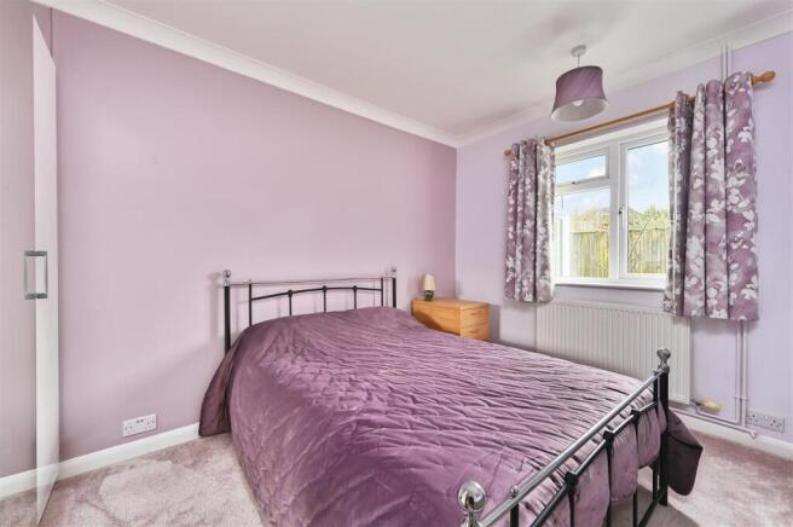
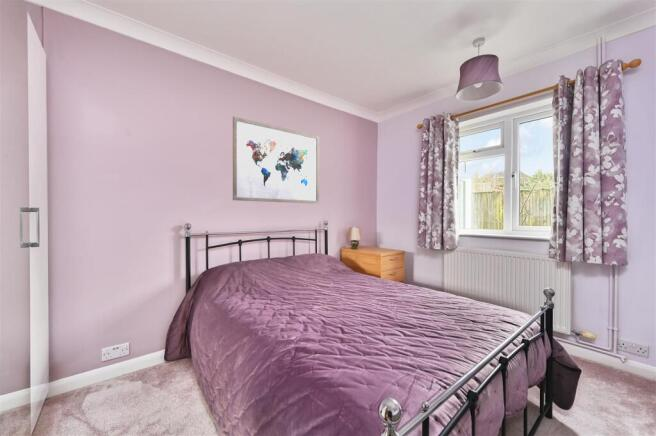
+ wall art [232,115,320,205]
